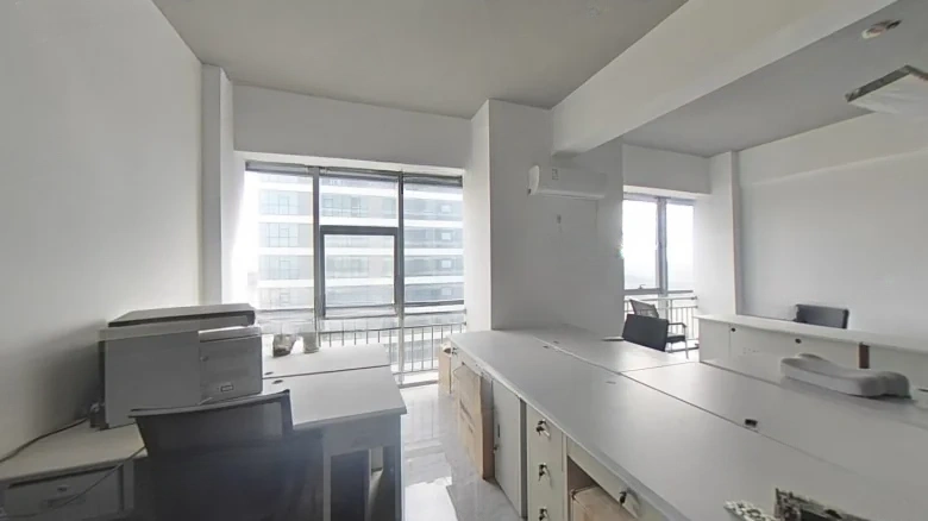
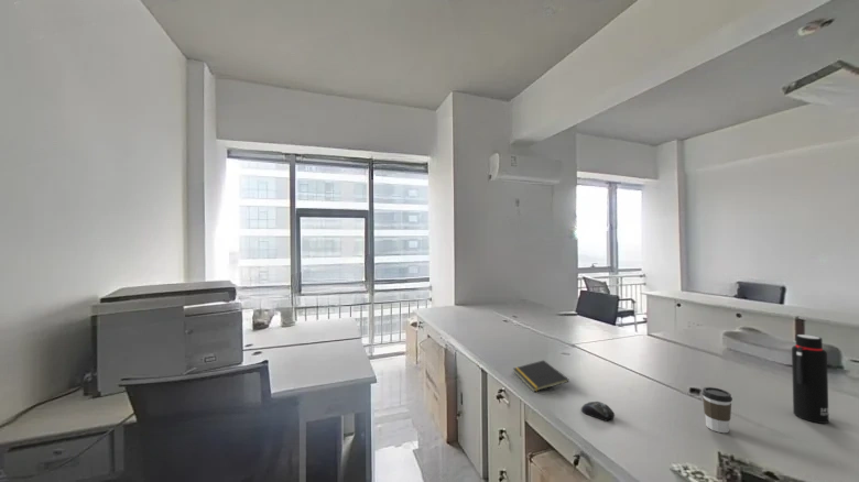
+ computer mouse [580,401,616,423]
+ coffee cup [700,386,733,434]
+ notepad [512,359,570,393]
+ water bottle [791,333,830,425]
